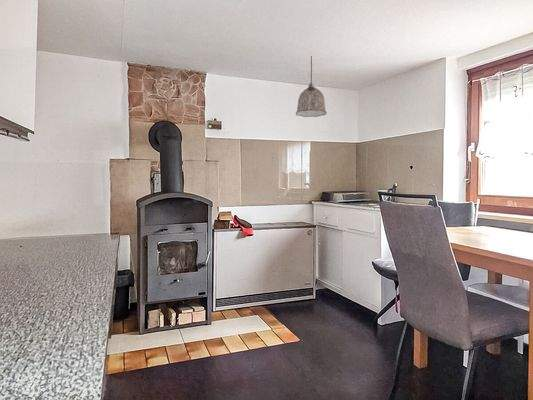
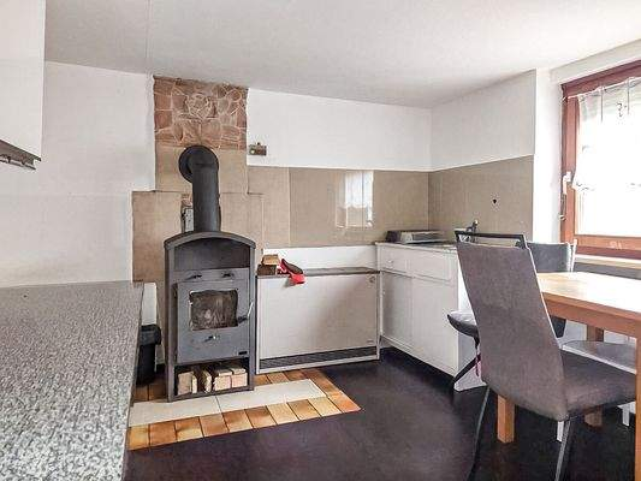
- pendant lamp [295,55,328,118]
